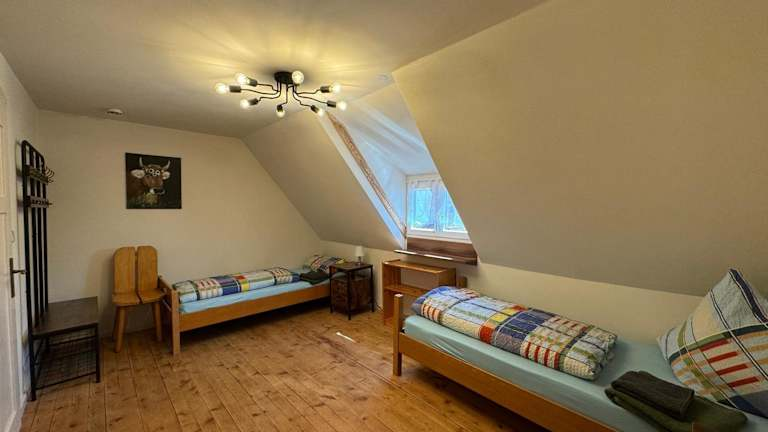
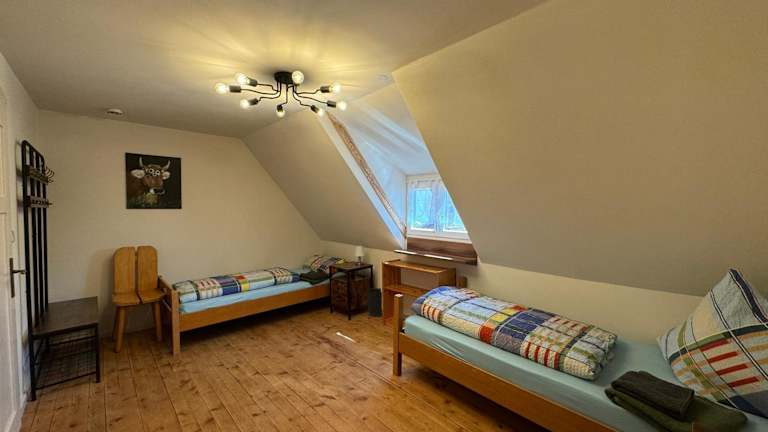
+ wastebasket [365,287,384,317]
